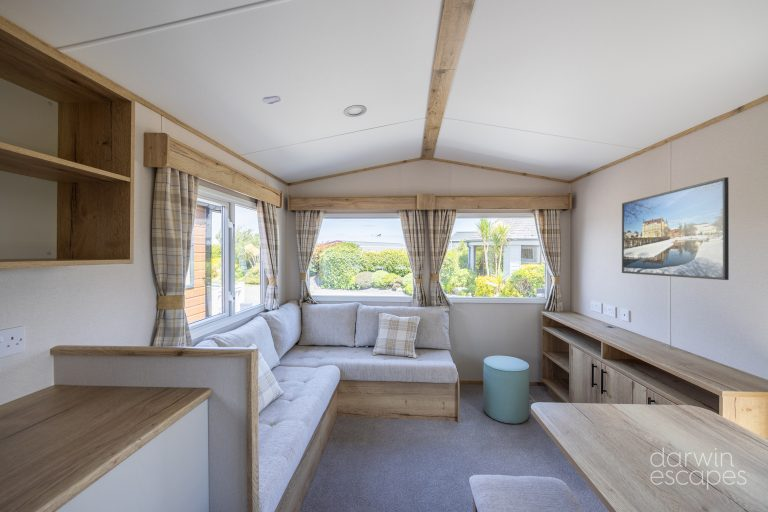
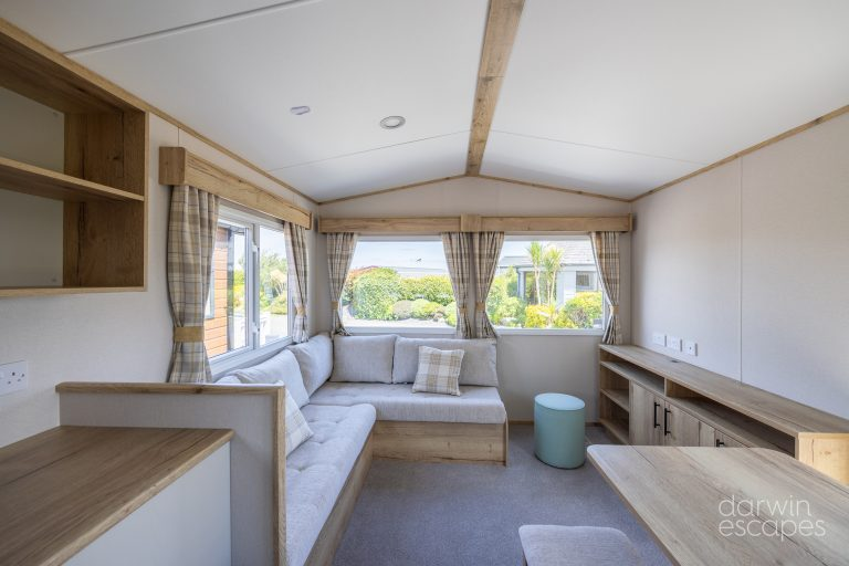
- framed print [621,176,730,281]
